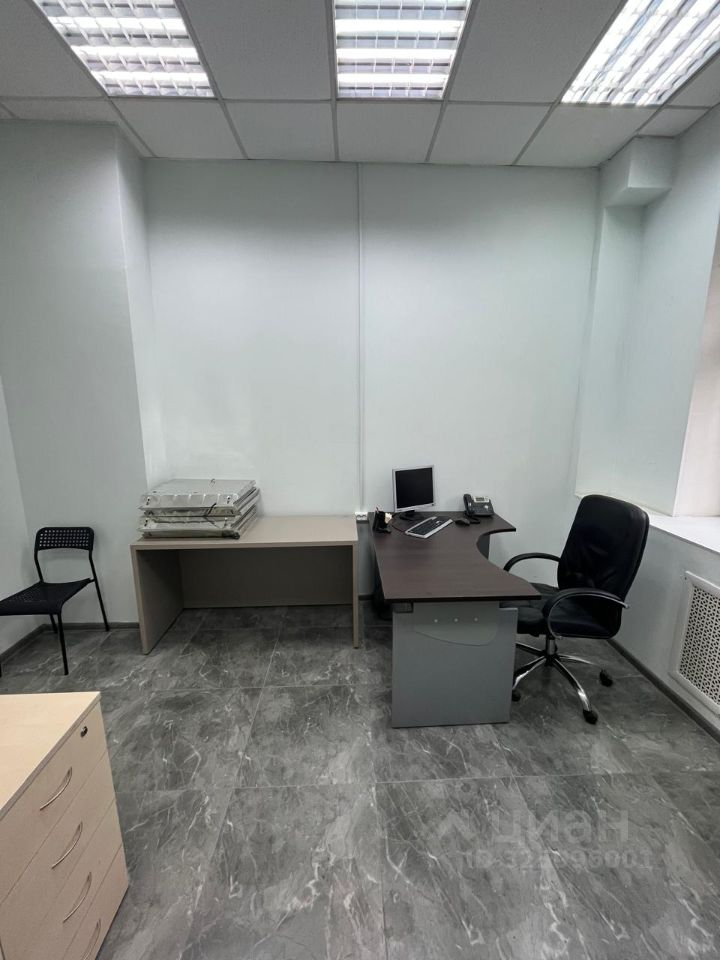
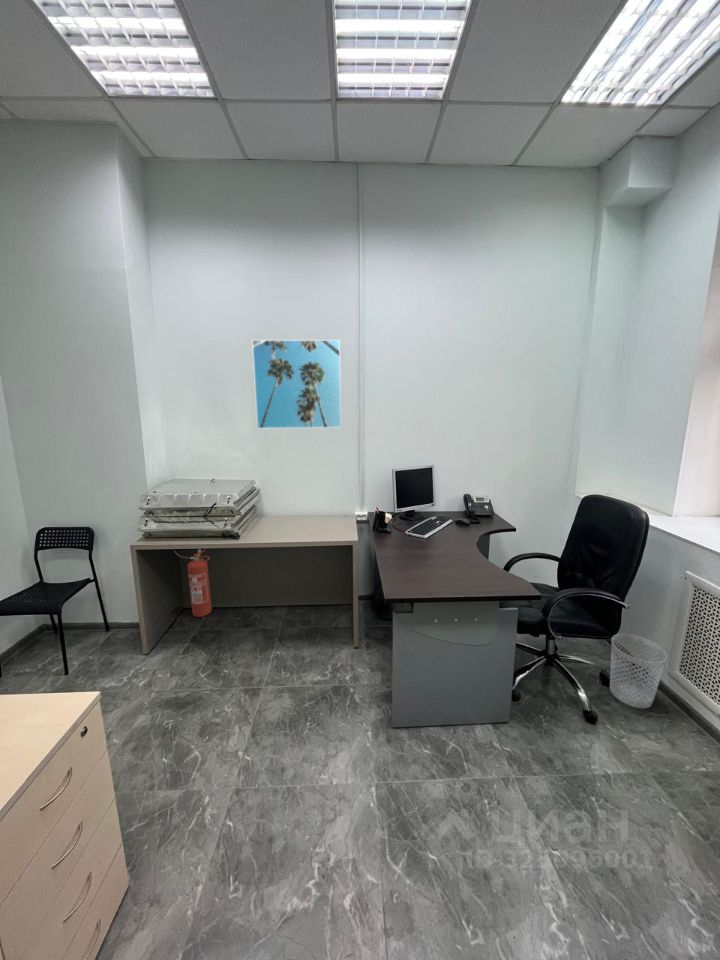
+ wastebasket [609,633,668,710]
+ fire extinguisher [173,549,213,618]
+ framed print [251,339,342,429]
